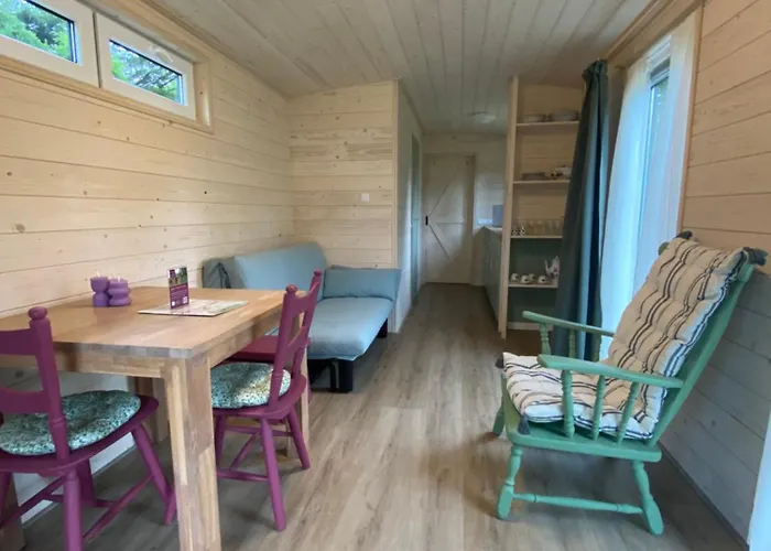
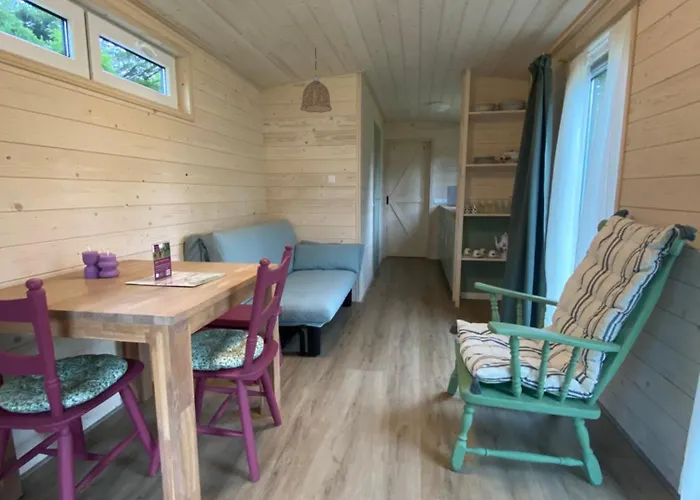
+ pendant lamp [299,46,333,114]
